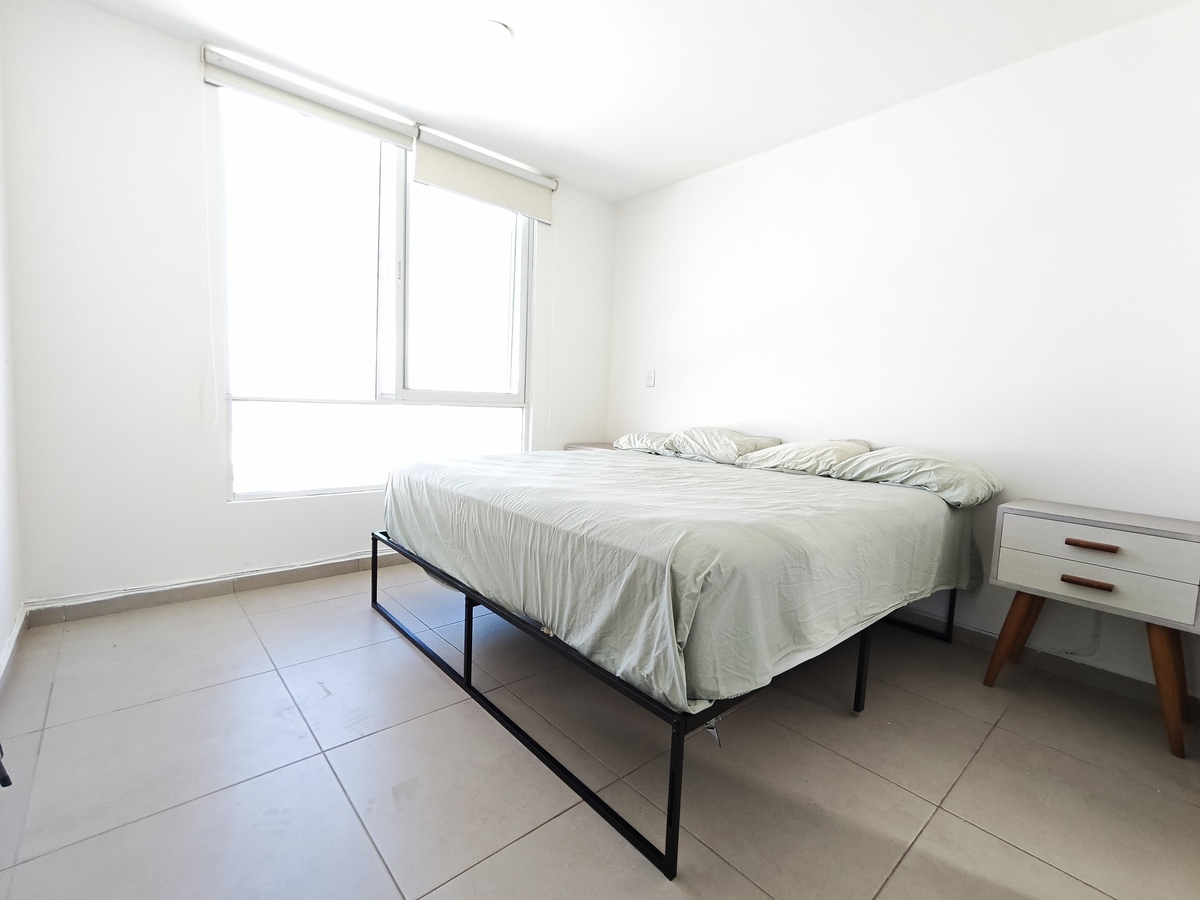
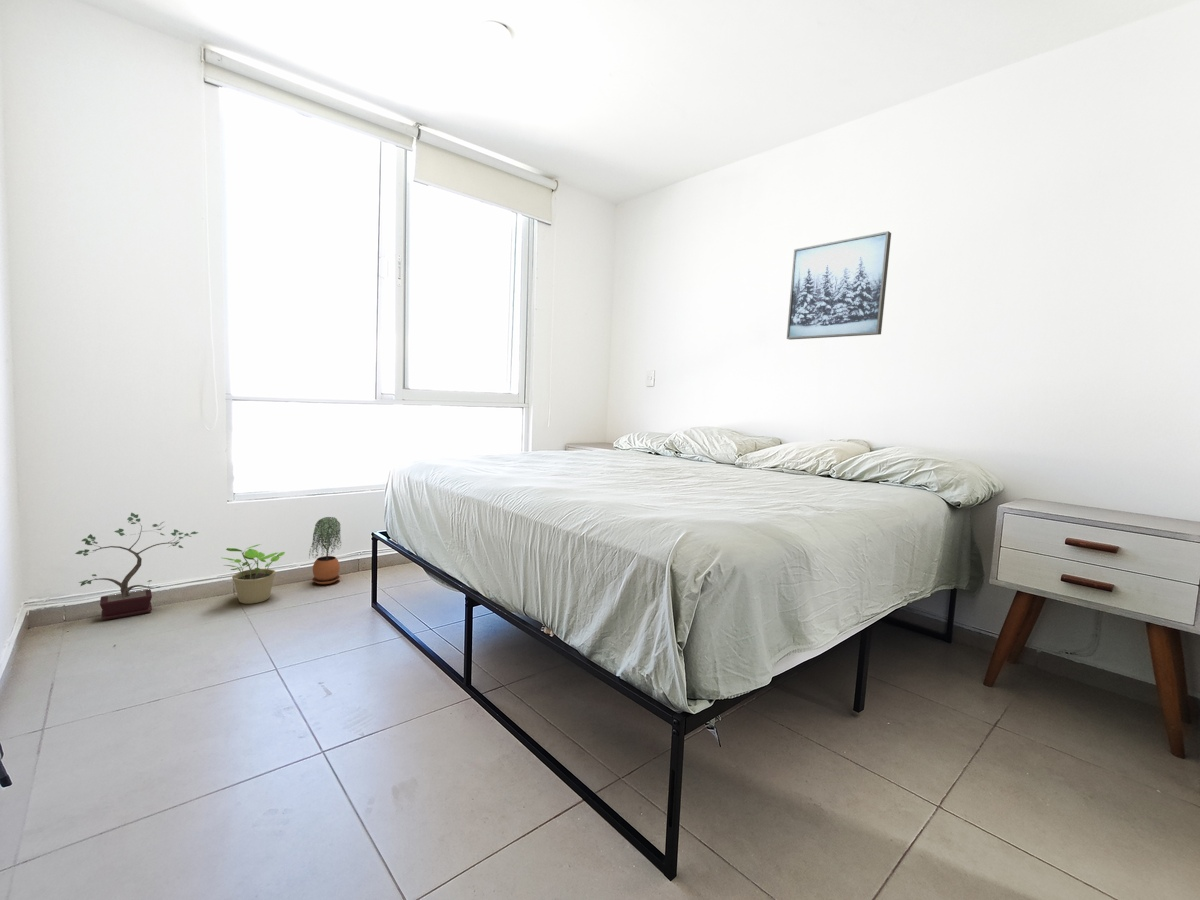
+ potted plant [74,512,199,621]
+ potted plant [222,543,286,605]
+ potted plant [308,516,342,585]
+ wall art [786,230,892,341]
